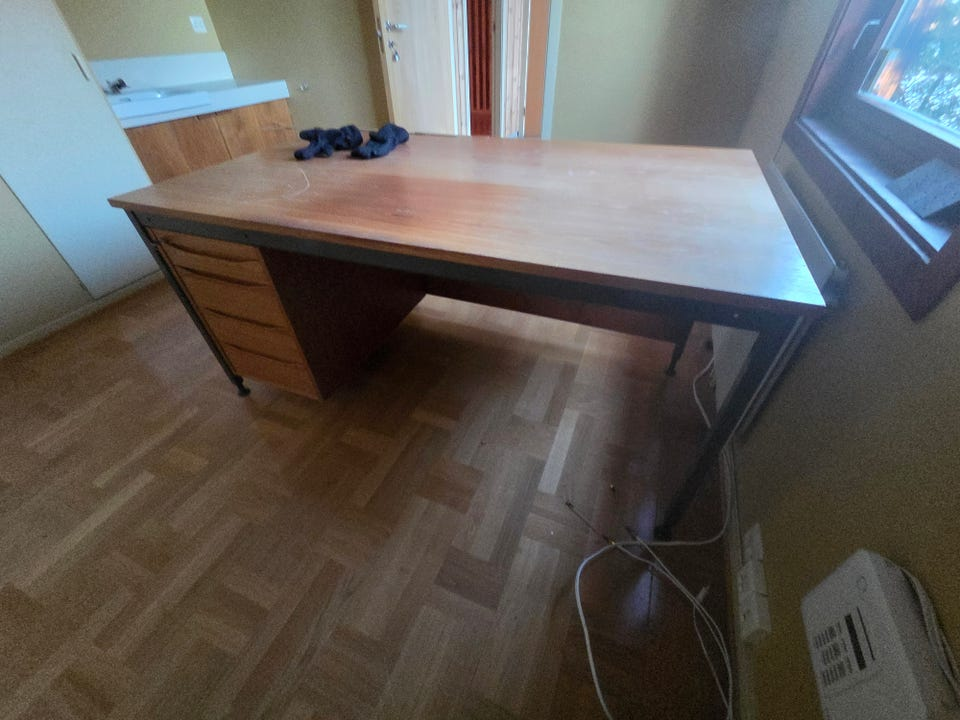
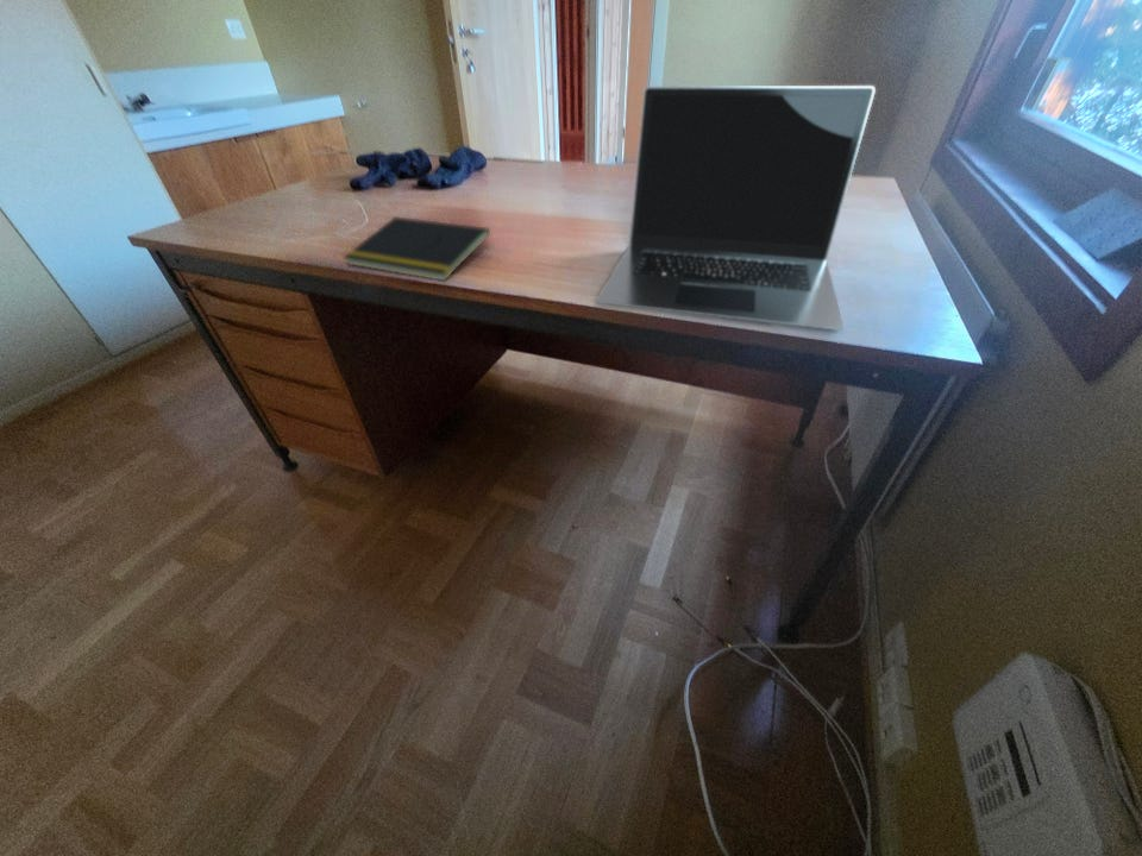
+ laptop [595,84,877,332]
+ notepad [341,215,491,282]
